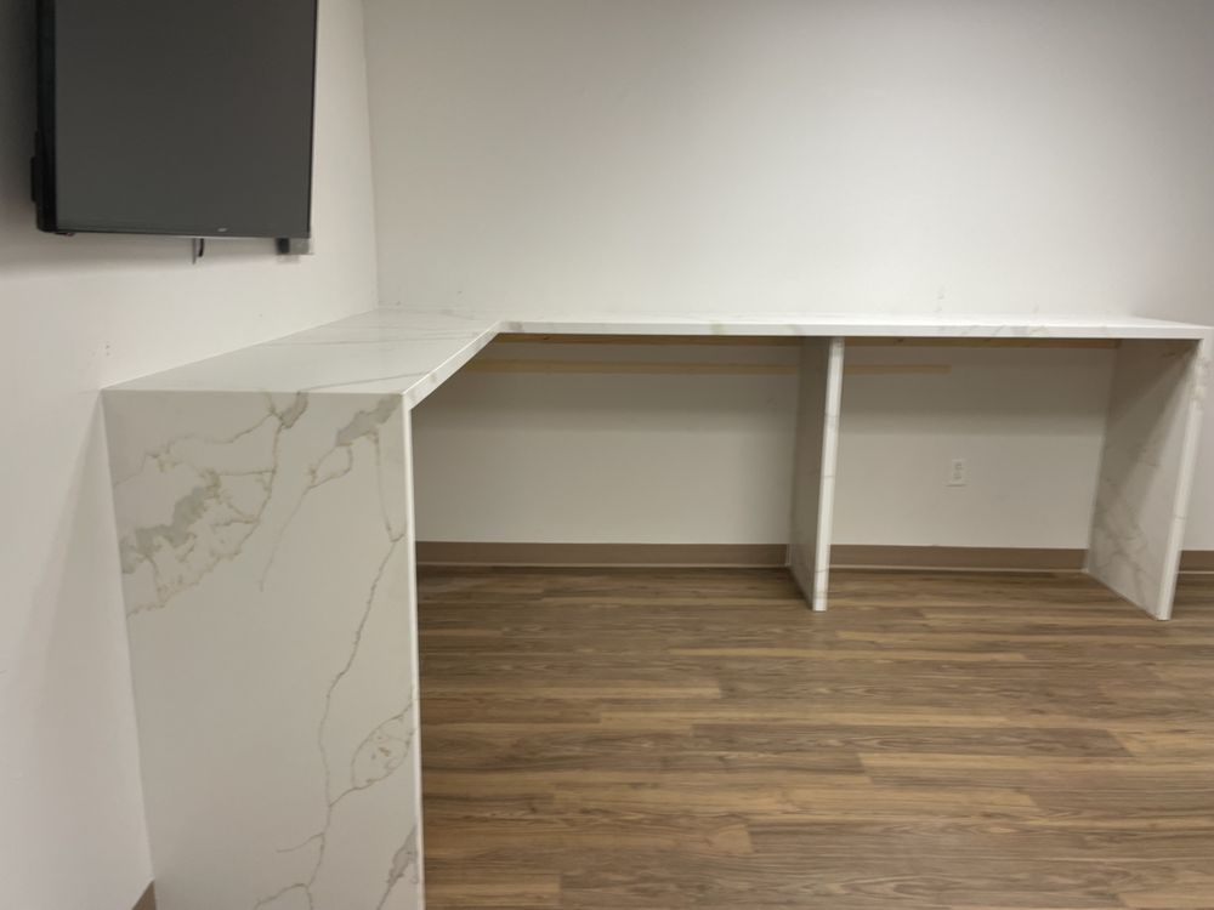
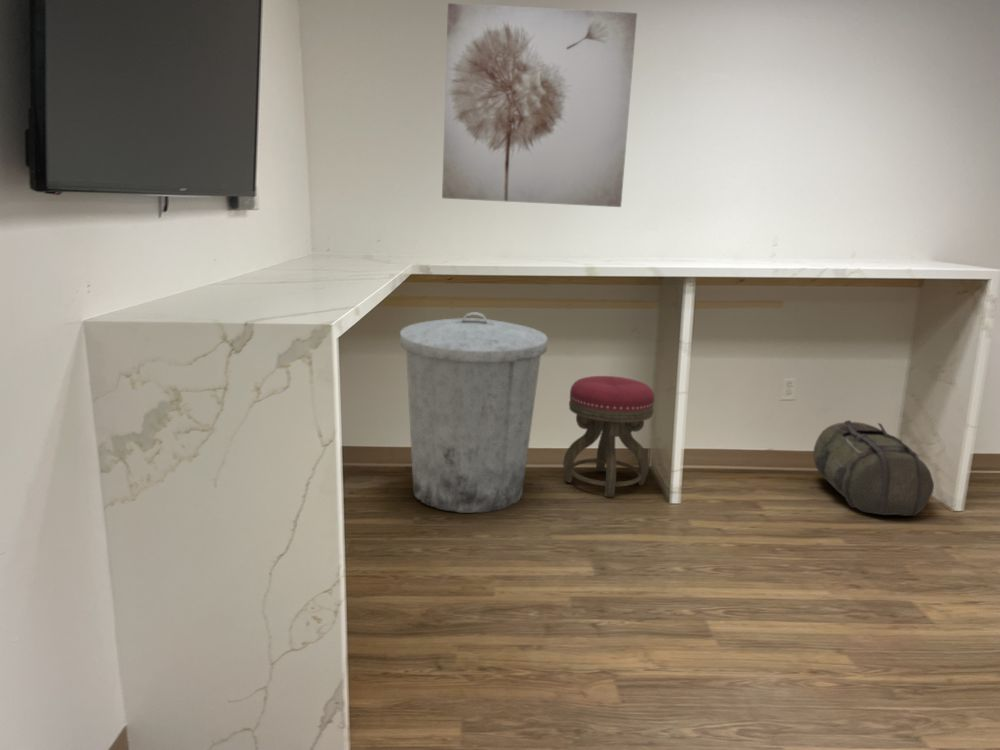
+ stool [562,375,655,498]
+ trash can [399,311,549,514]
+ backpack [812,419,935,517]
+ wall art [441,2,638,208]
